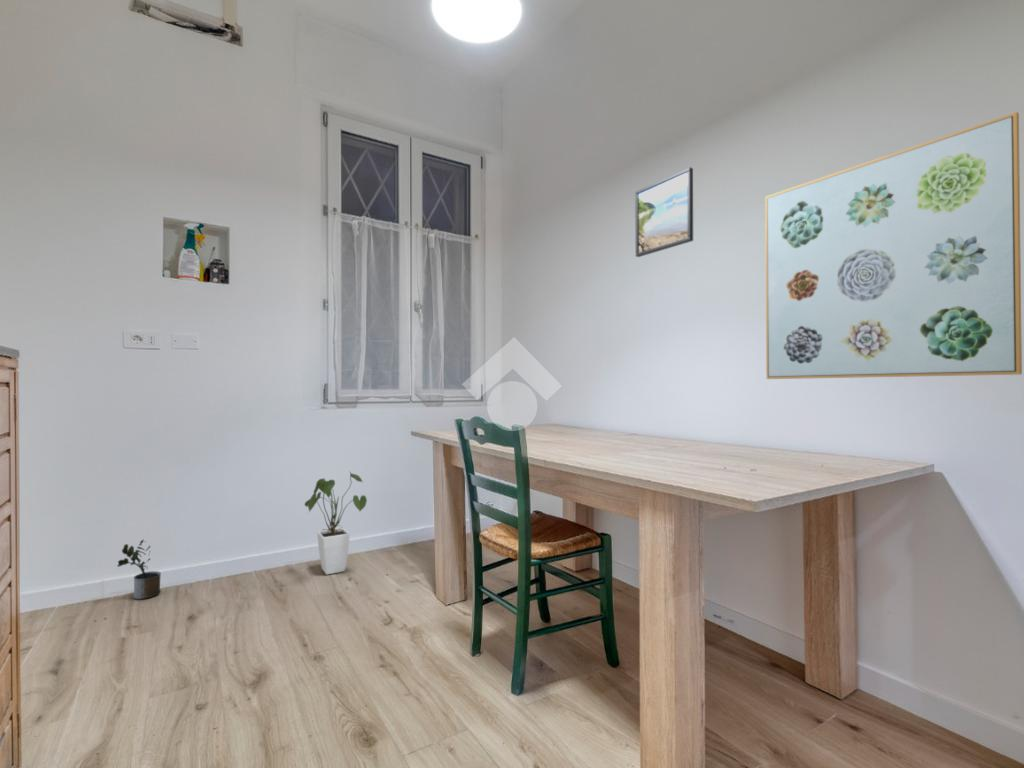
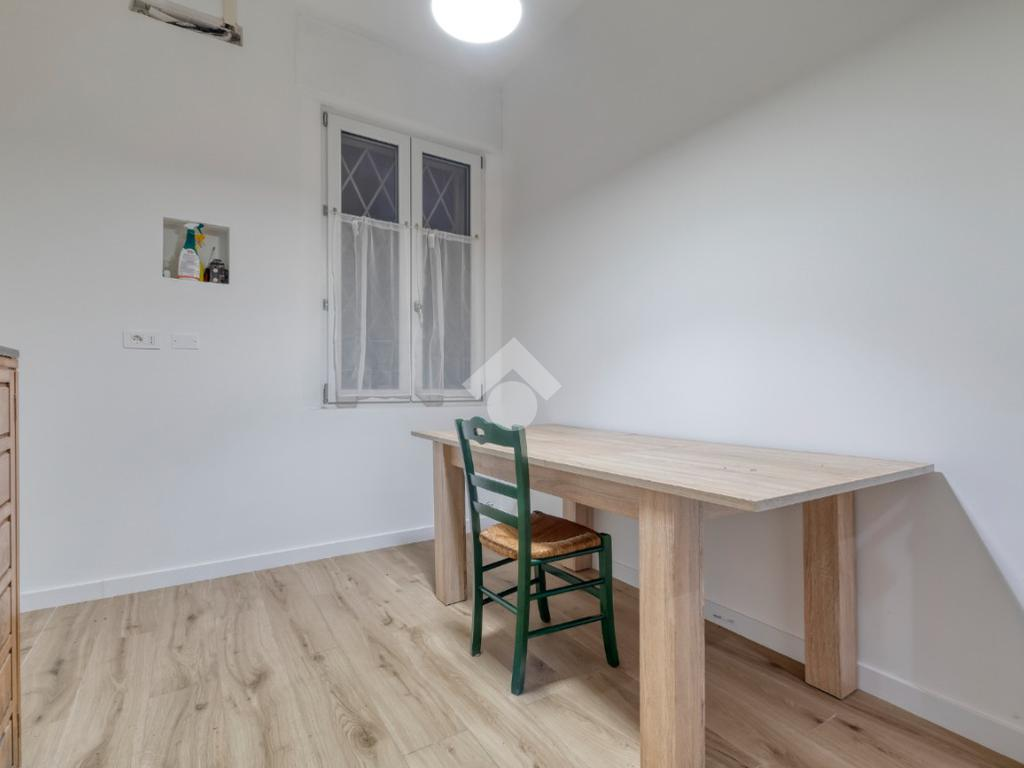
- house plant [303,470,368,575]
- wall art [764,111,1023,380]
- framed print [634,166,694,258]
- potted plant [116,538,162,600]
